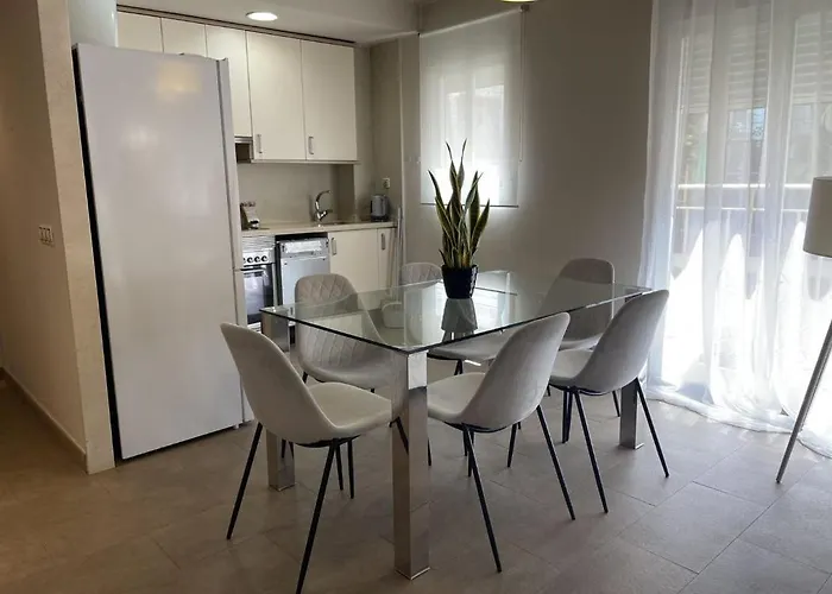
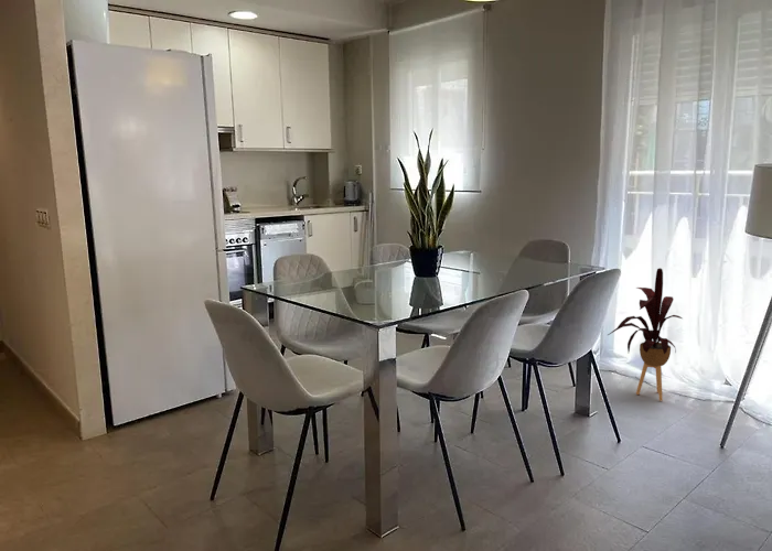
+ house plant [607,267,683,402]
